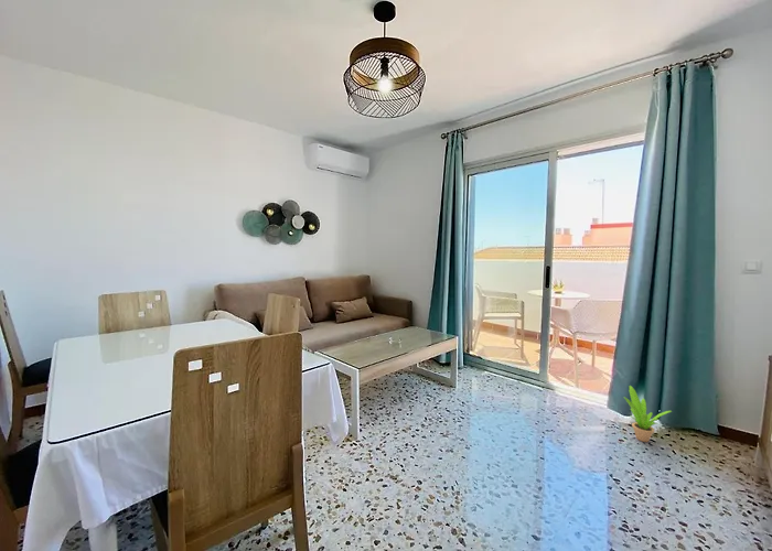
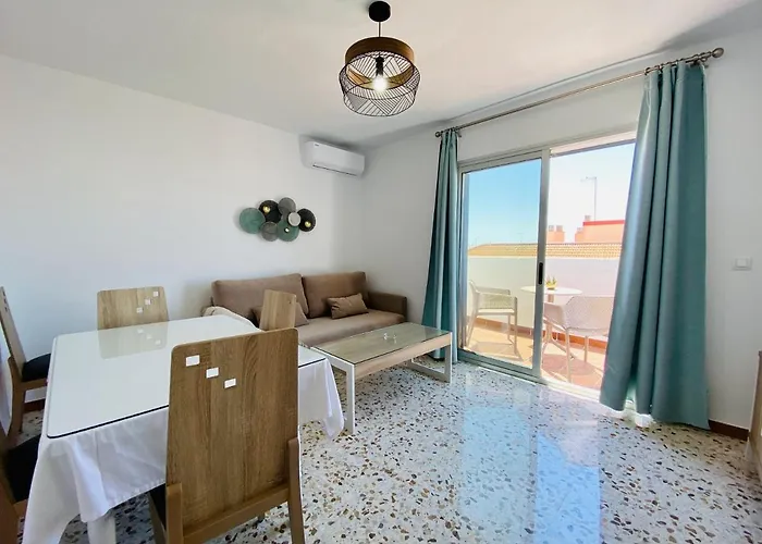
- potted plant [622,385,673,443]
